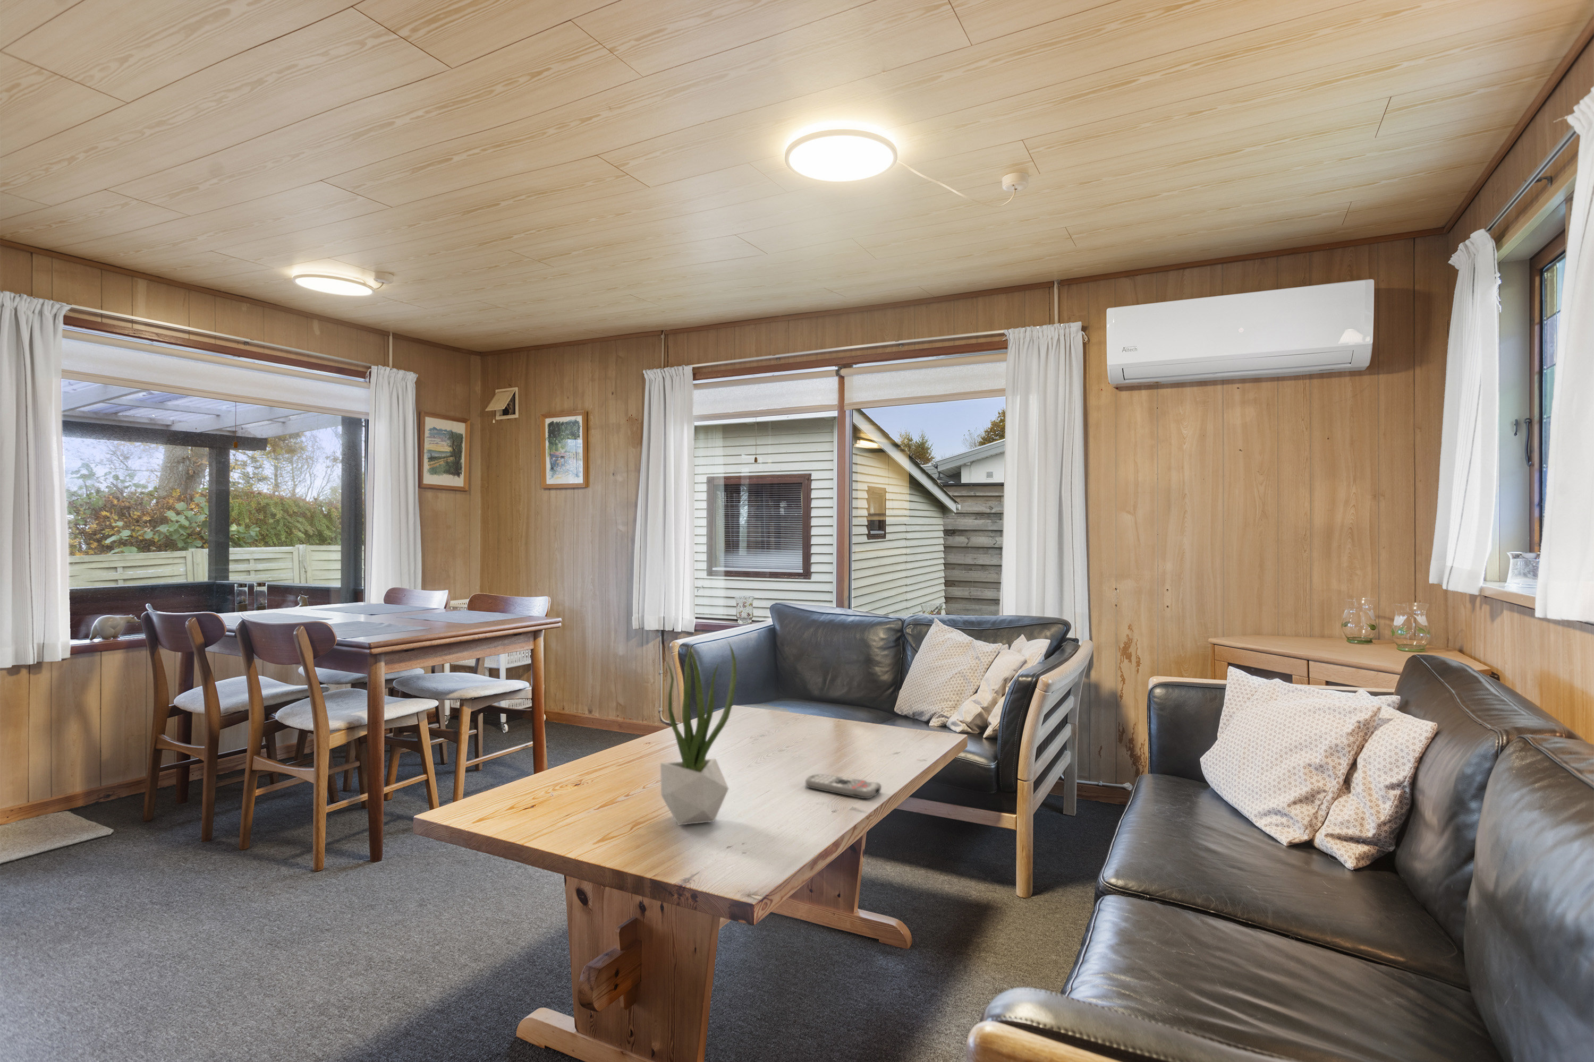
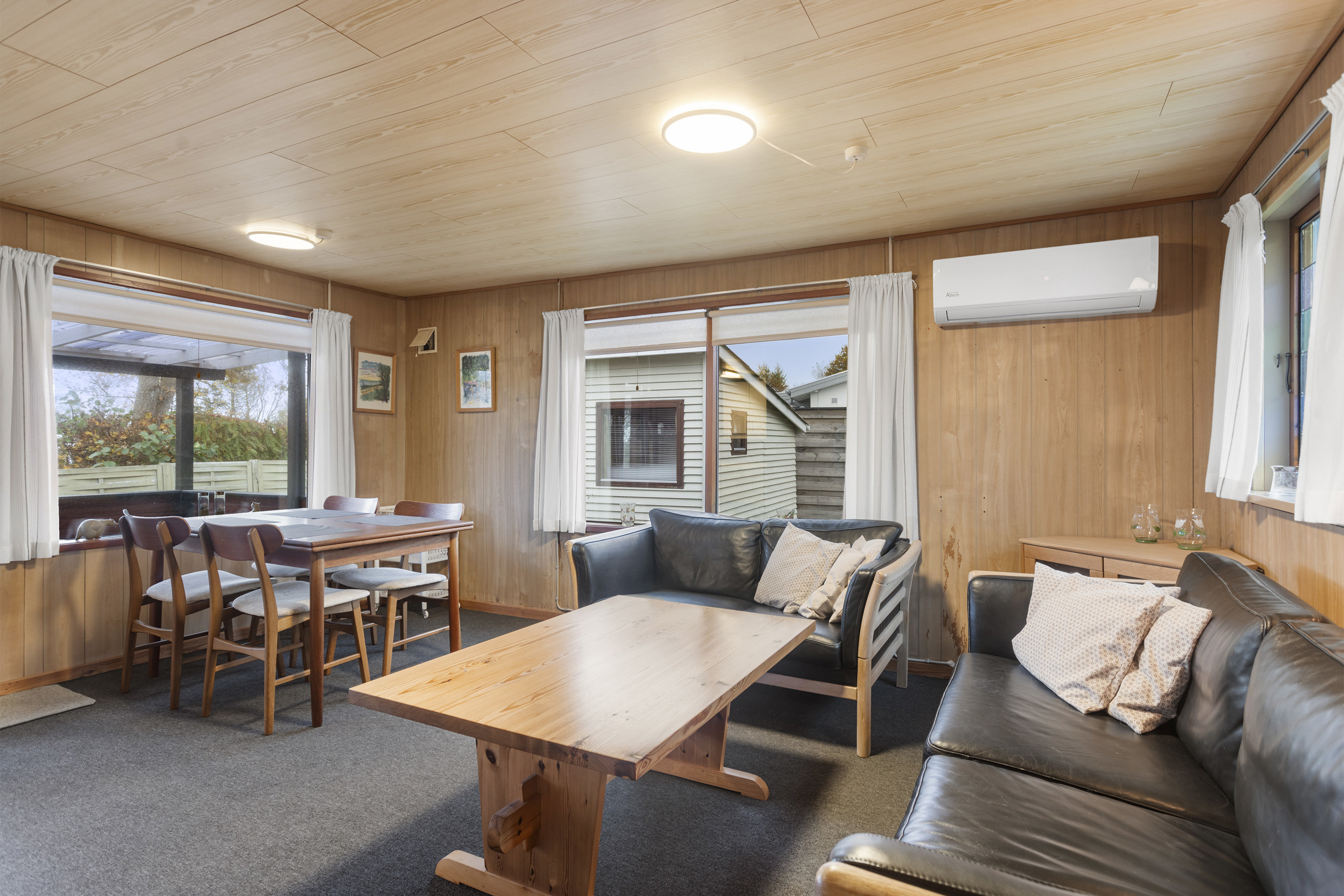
- potted plant [659,641,737,826]
- remote control [805,773,882,799]
